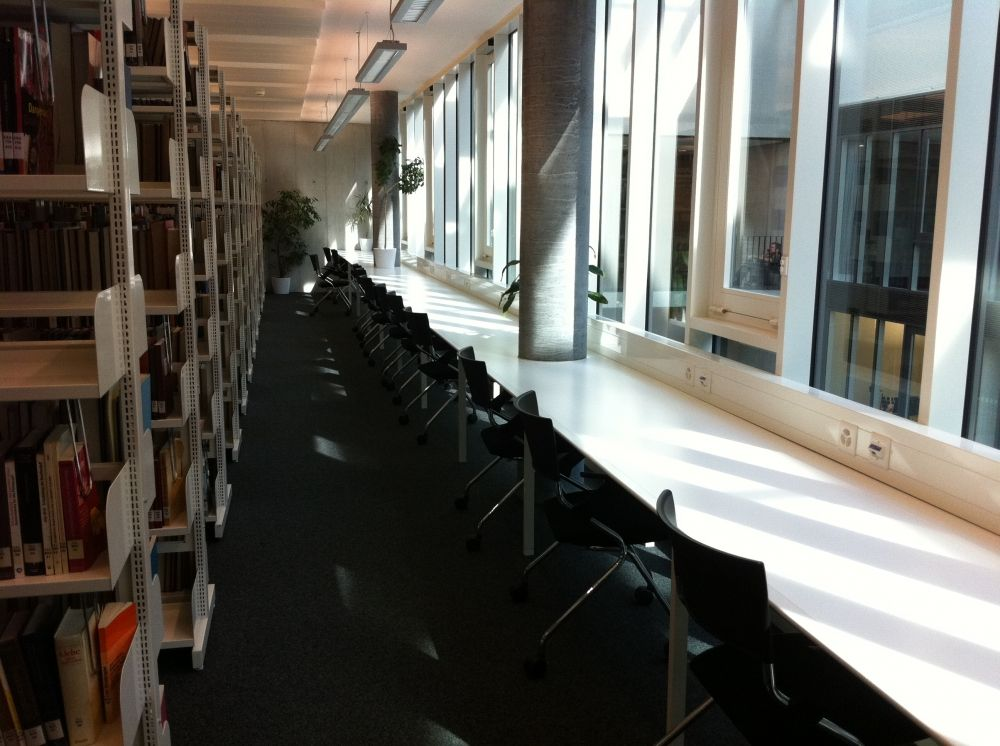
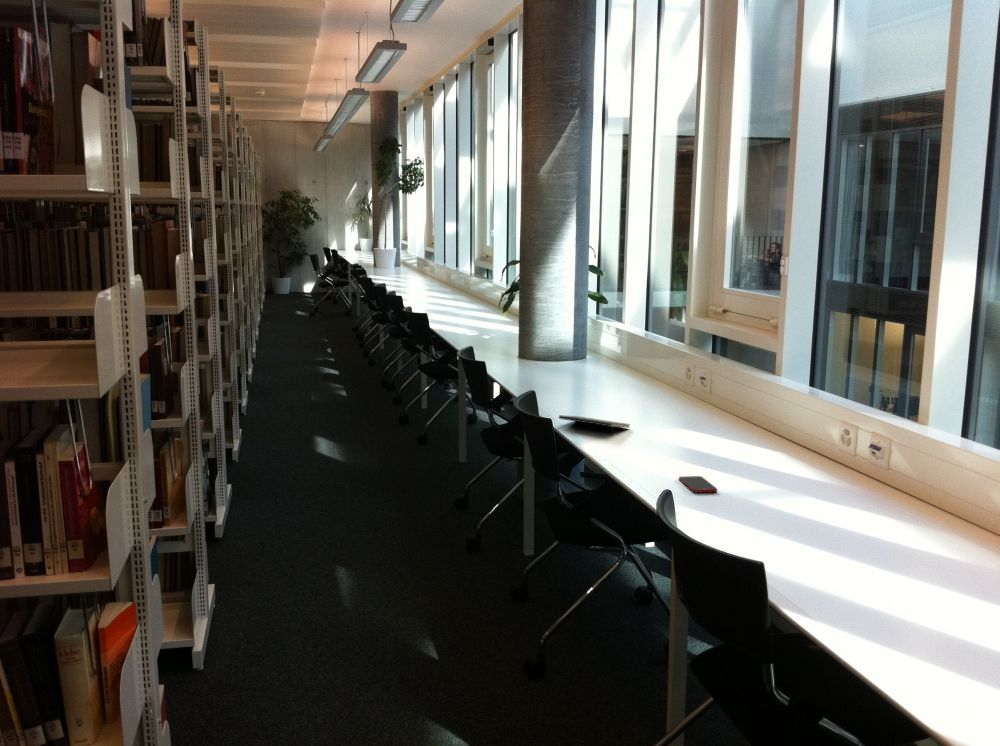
+ cell phone [678,475,718,494]
+ notepad [558,414,632,436]
